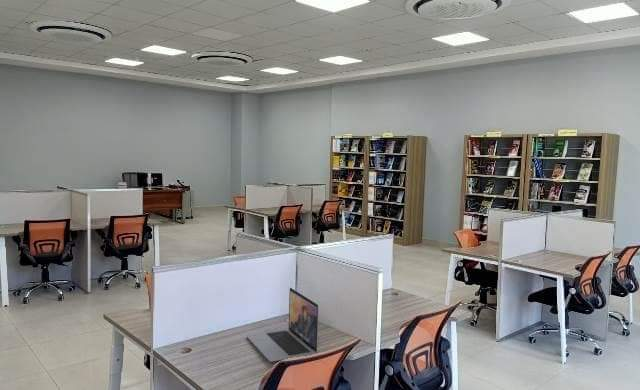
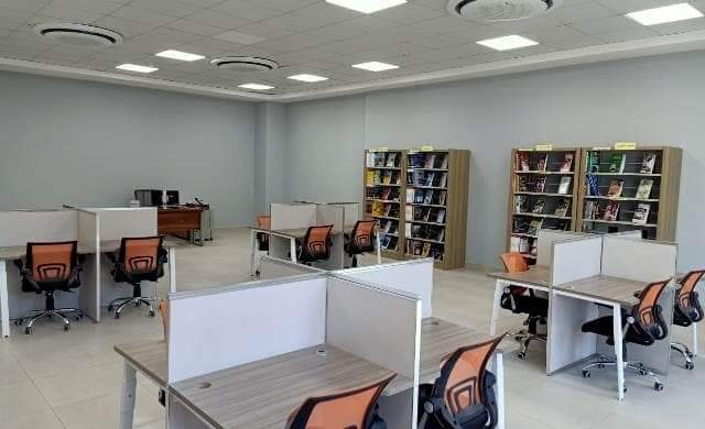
- laptop [246,287,319,363]
